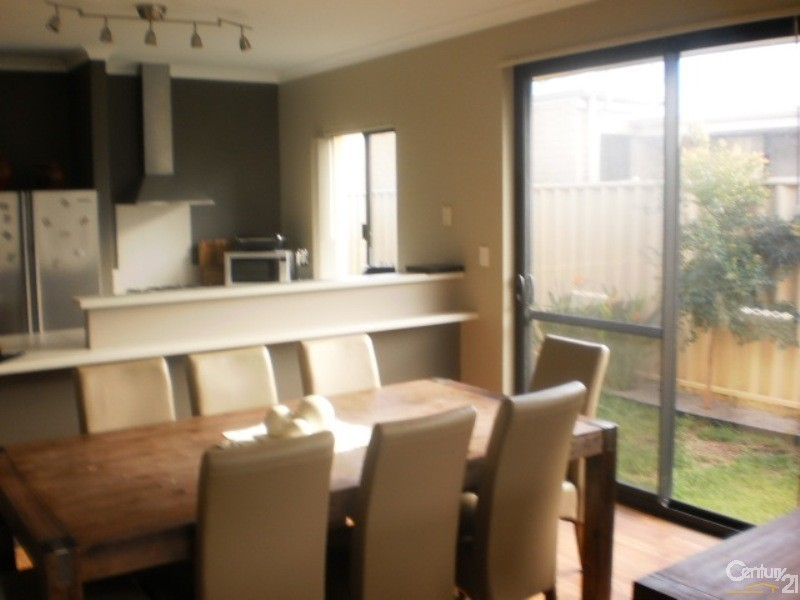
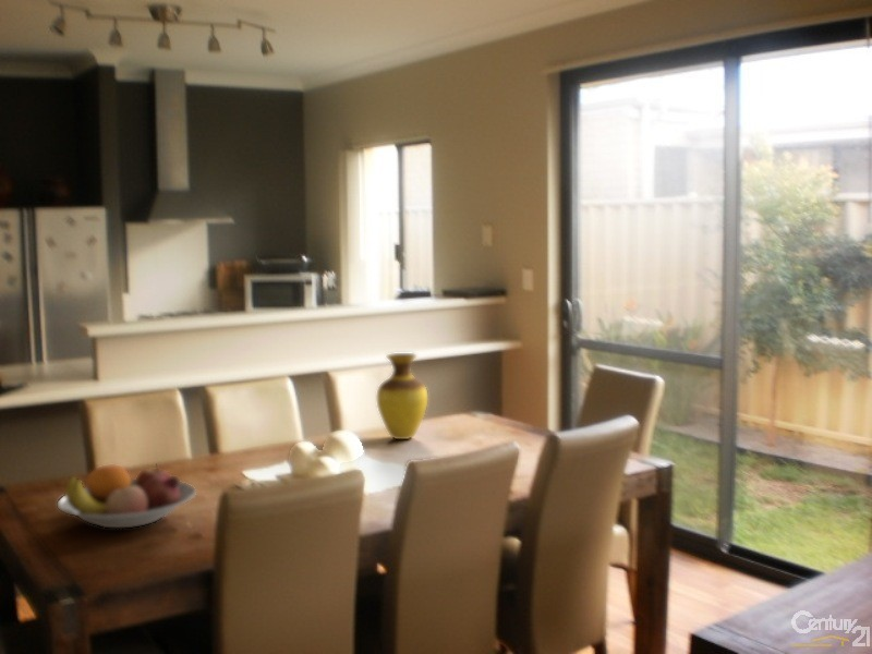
+ vase [376,352,428,440]
+ fruit bowl [57,462,197,529]
